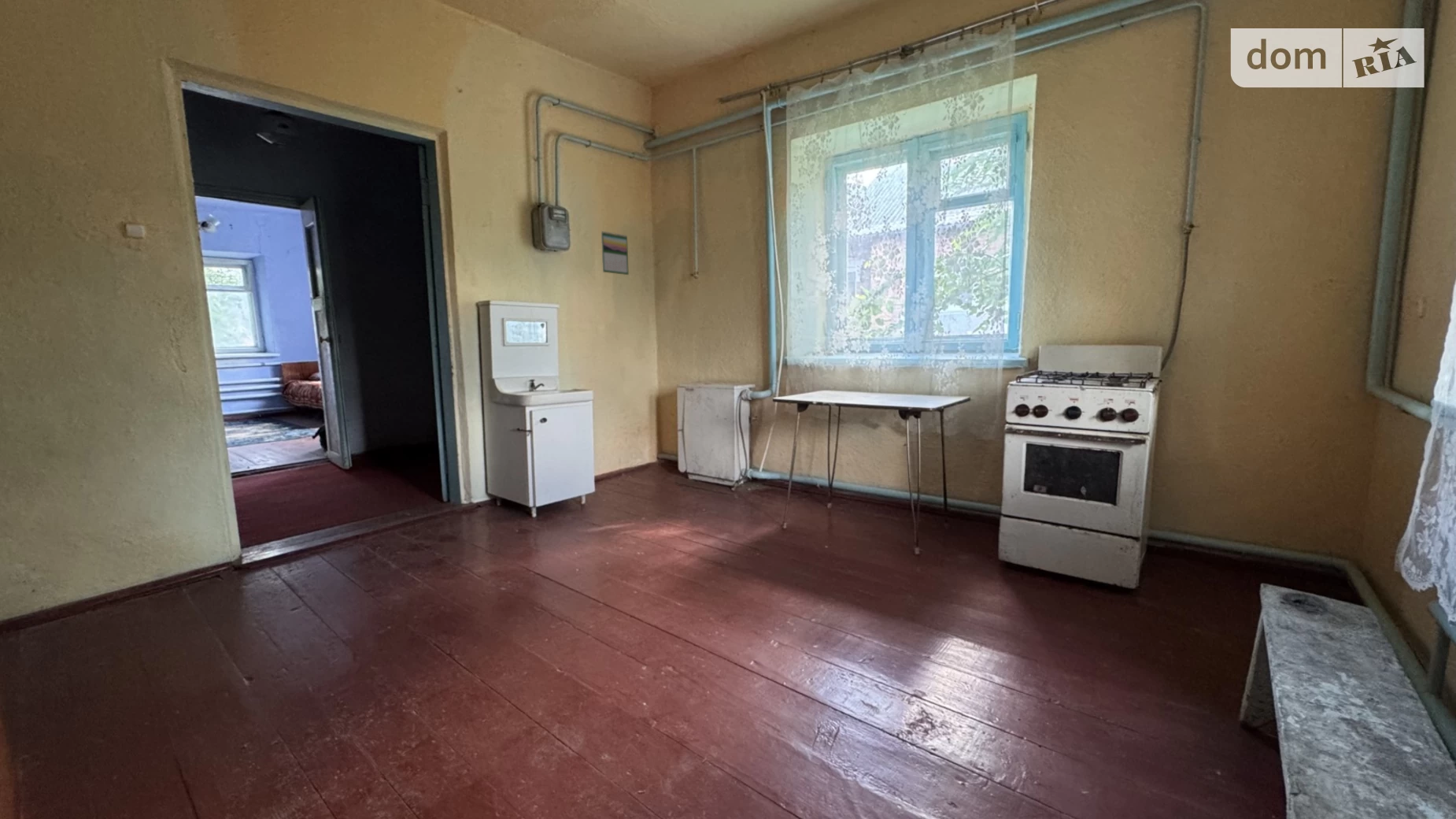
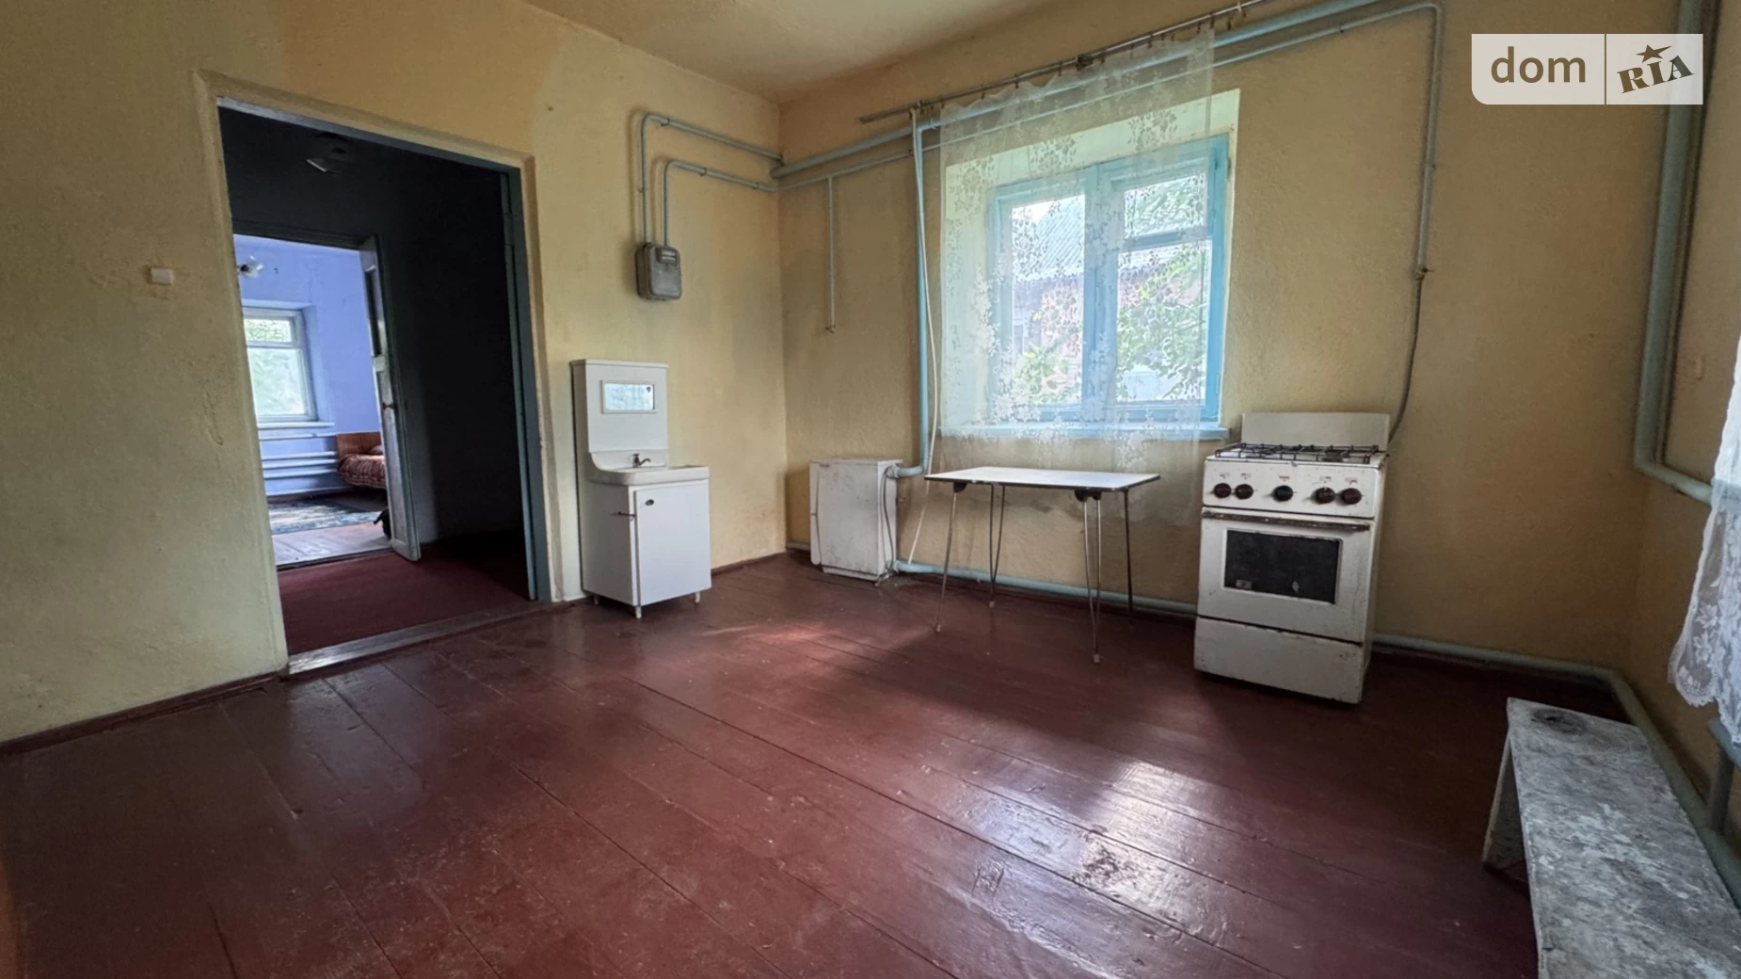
- calendar [601,230,630,276]
